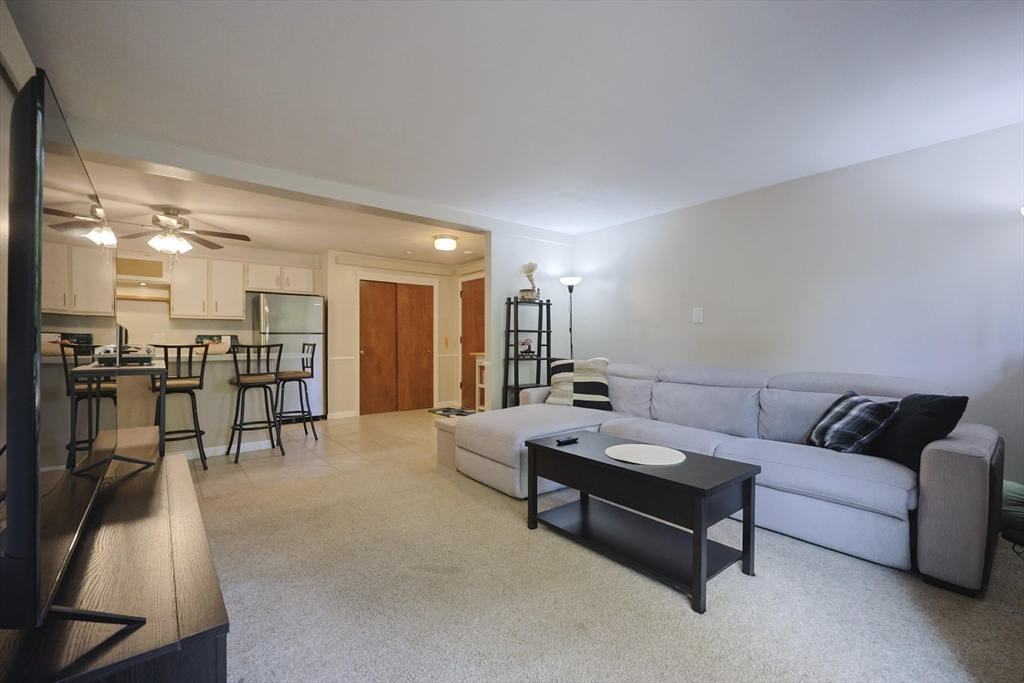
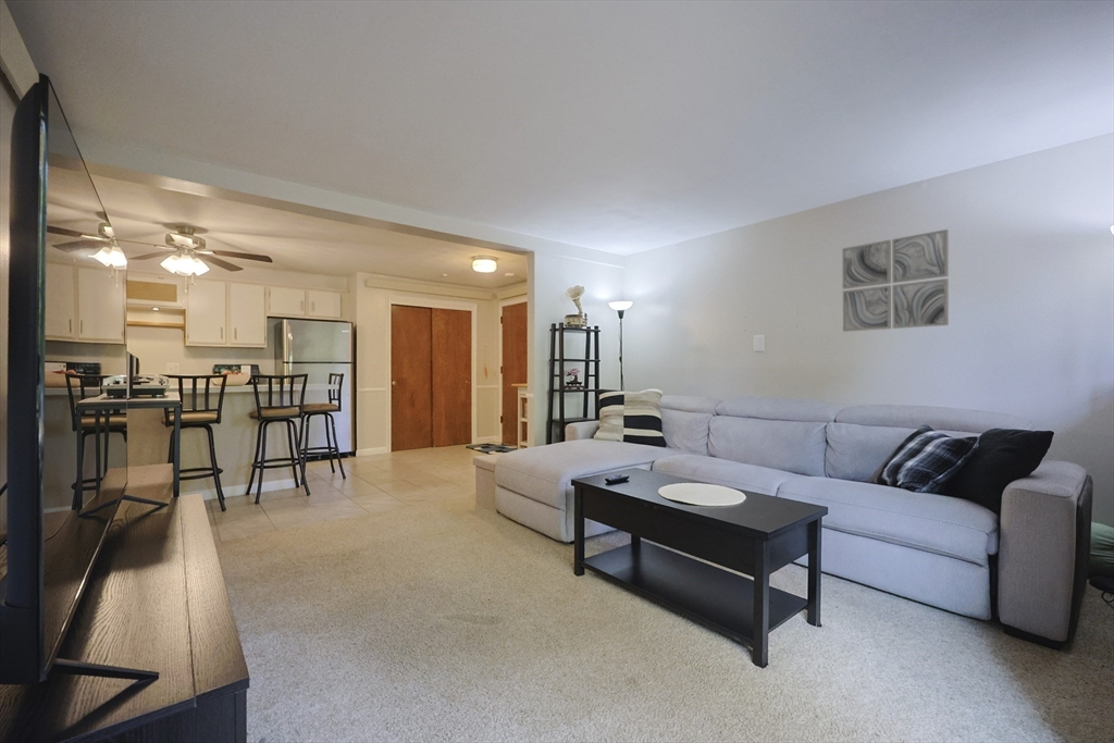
+ wall art [841,228,950,333]
